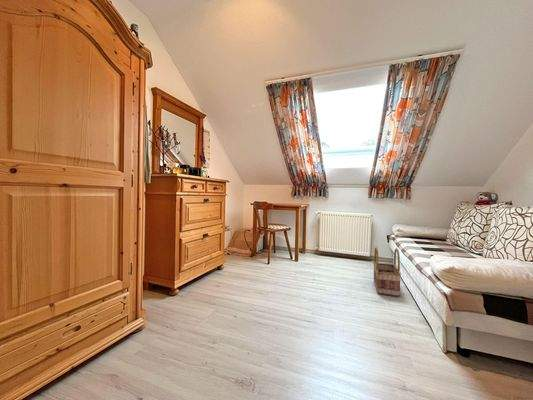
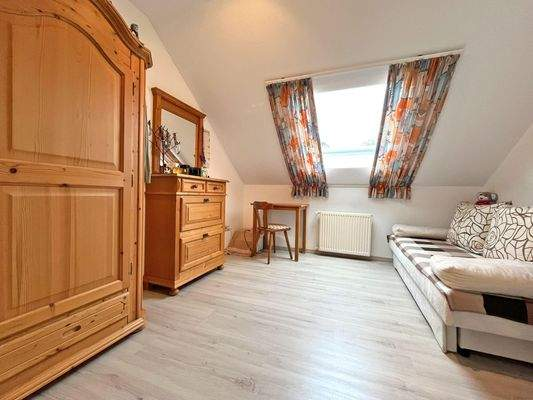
- basket [373,246,402,297]
